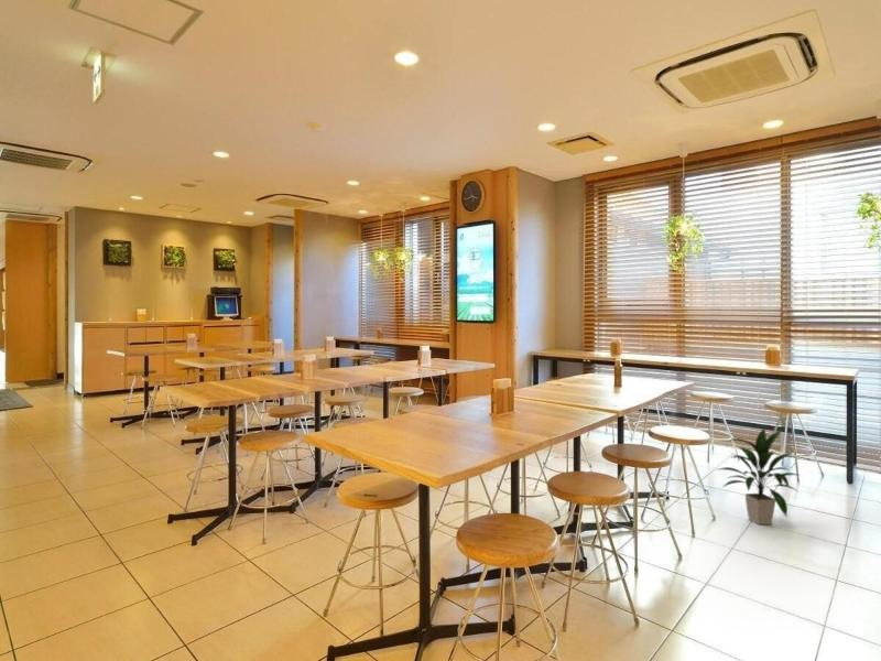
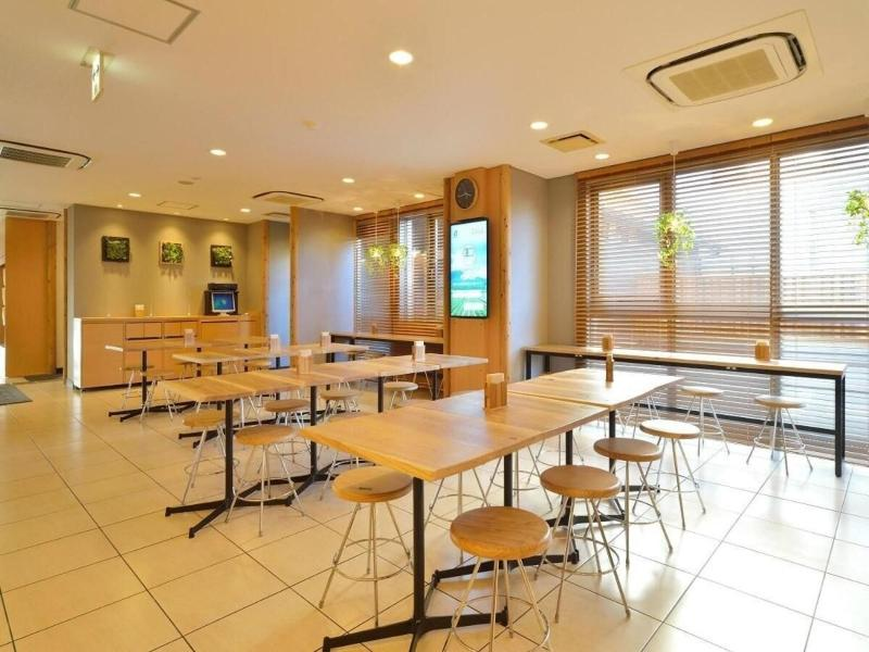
- indoor plant [718,426,801,525]
